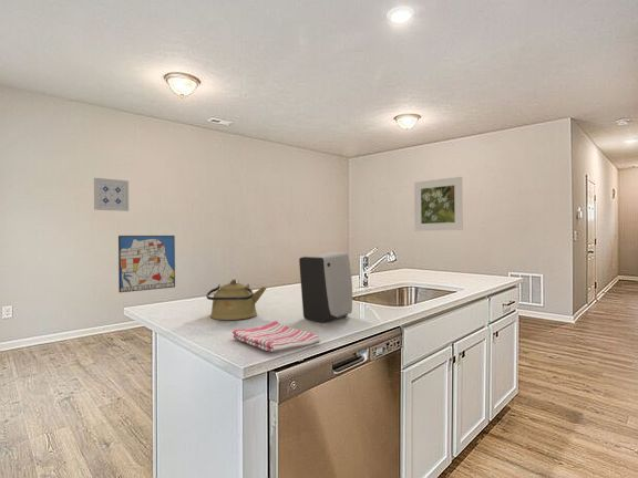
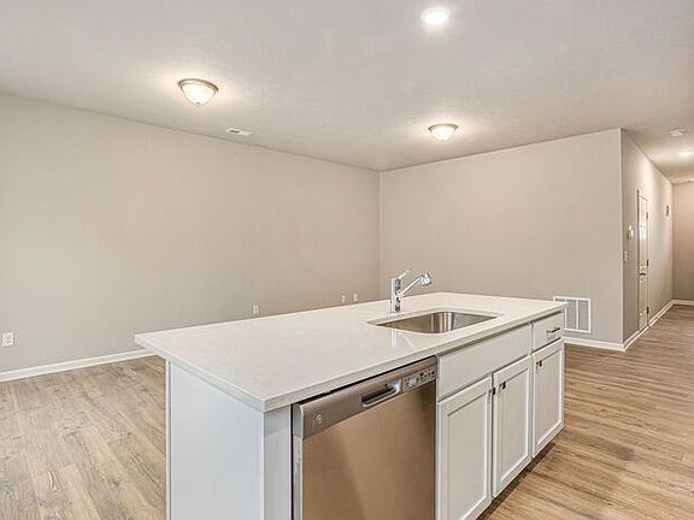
- wall art [93,177,130,212]
- kettle [205,278,267,321]
- soap dispenser [298,251,353,323]
- wall art [117,235,176,293]
- dish towel [231,320,321,353]
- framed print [413,176,464,232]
